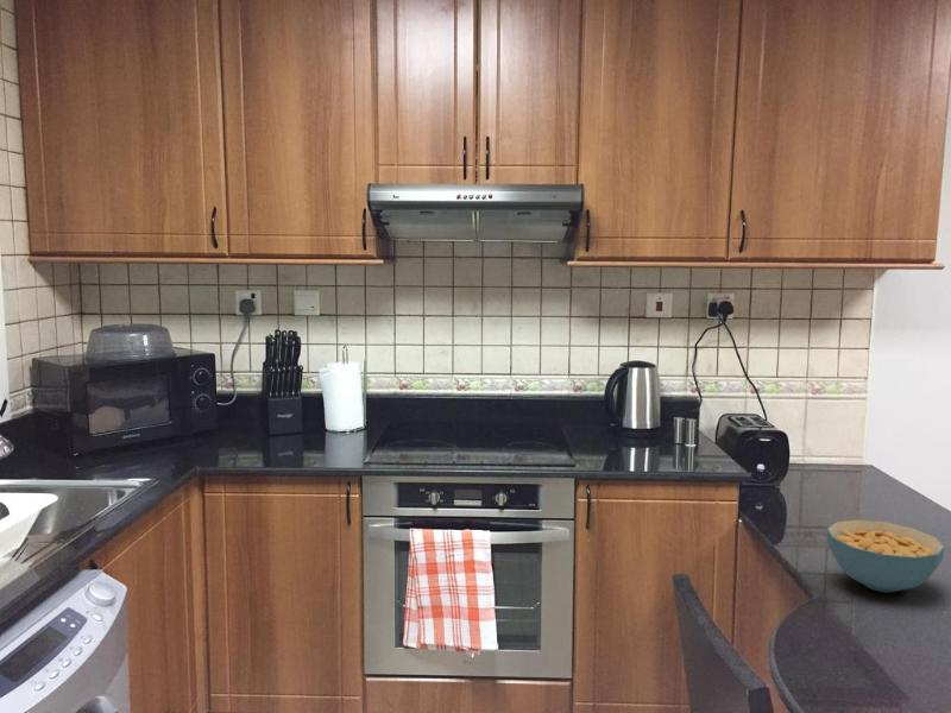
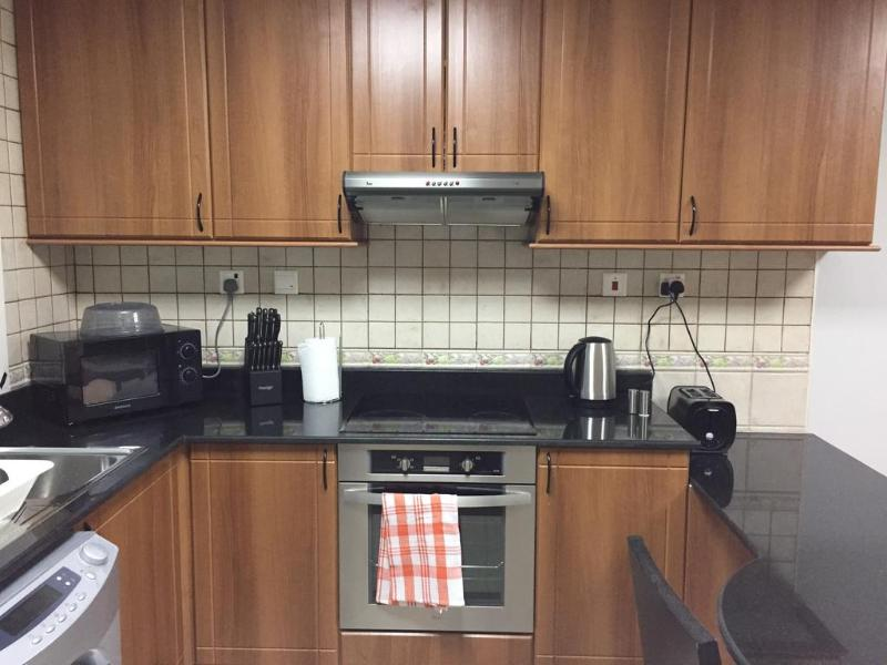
- cereal bowl [825,518,946,594]
